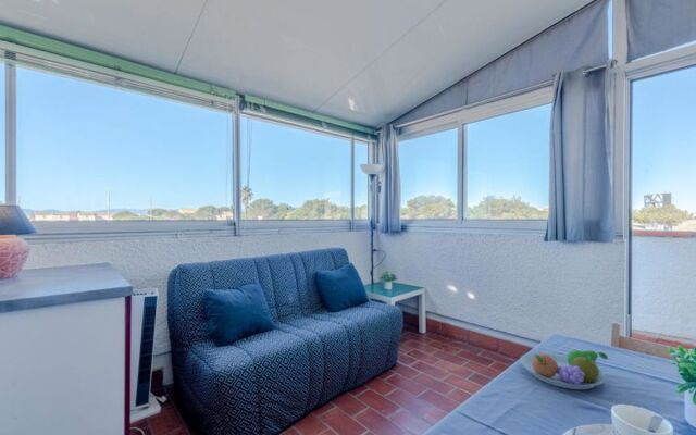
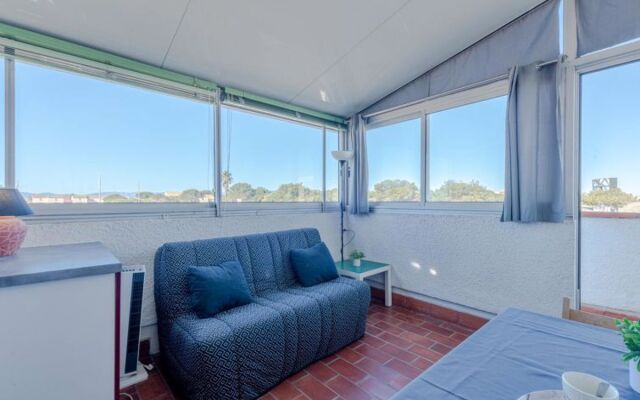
- fruit bowl [519,349,609,390]
